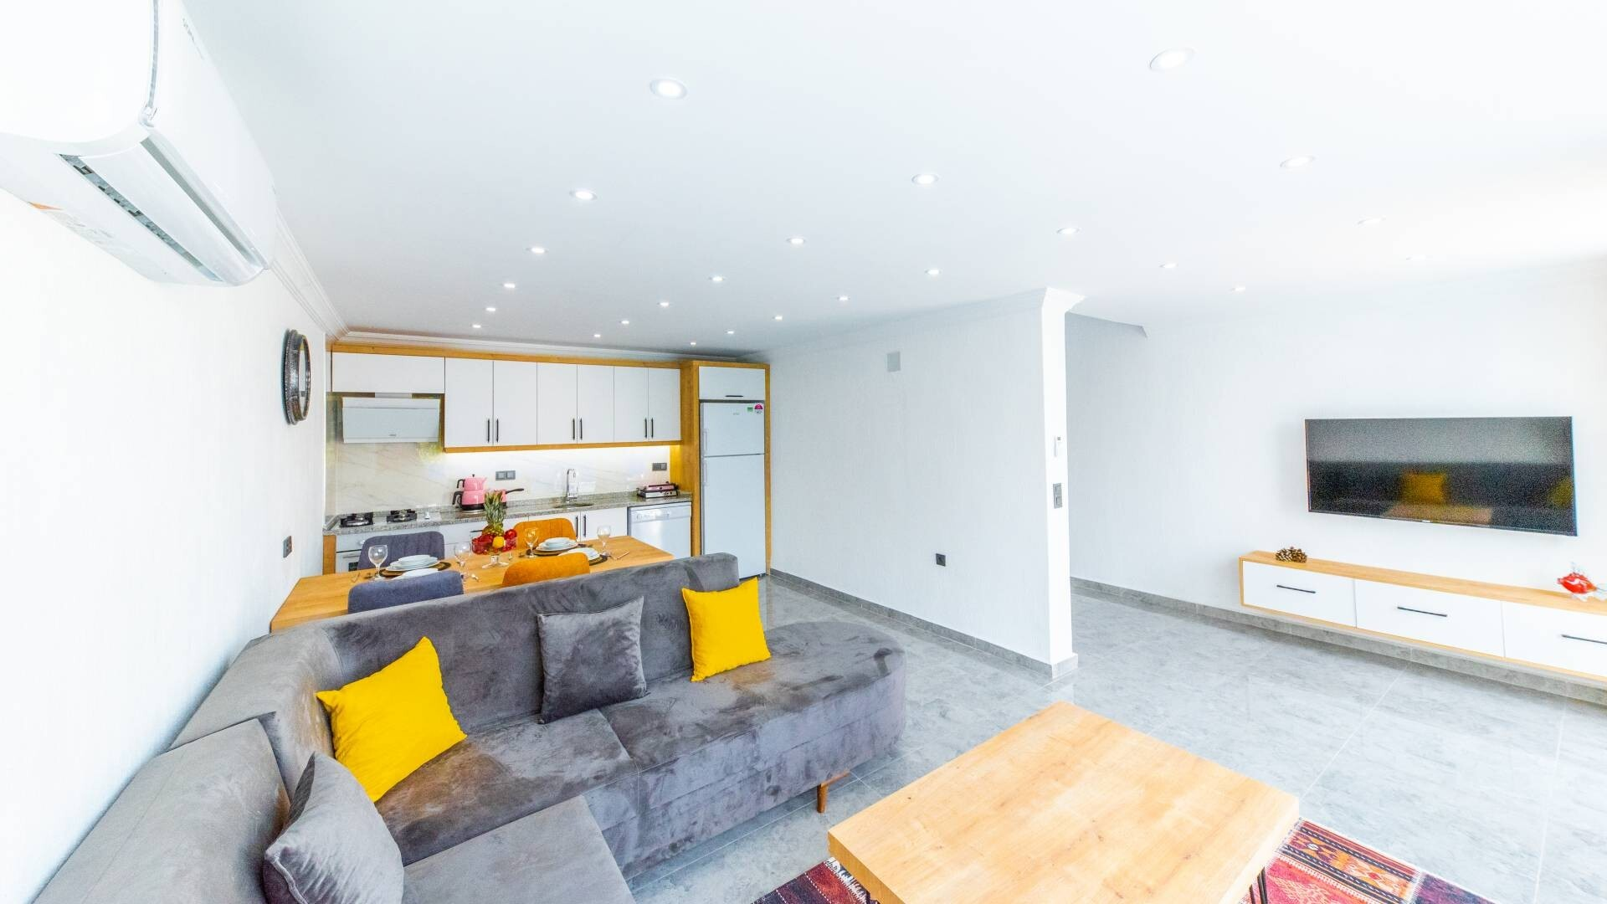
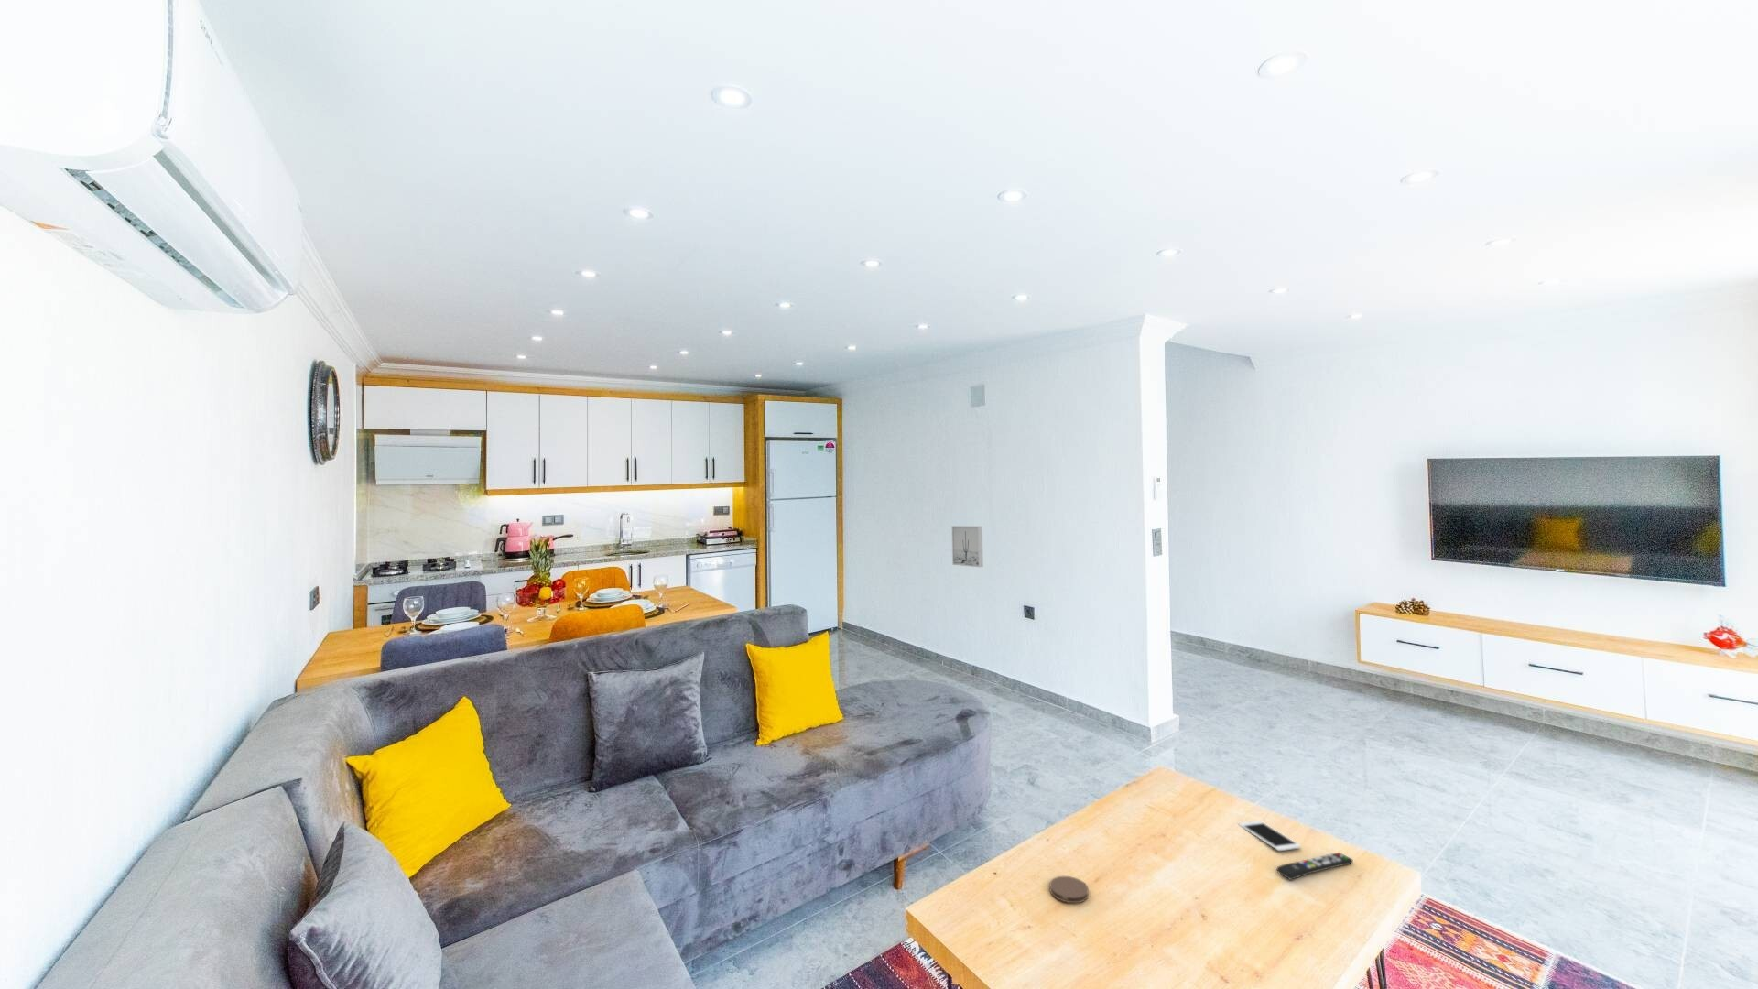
+ cell phone [1238,820,1302,851]
+ remote control [1275,851,1355,882]
+ coaster [1048,875,1089,903]
+ wall art [950,525,984,568]
